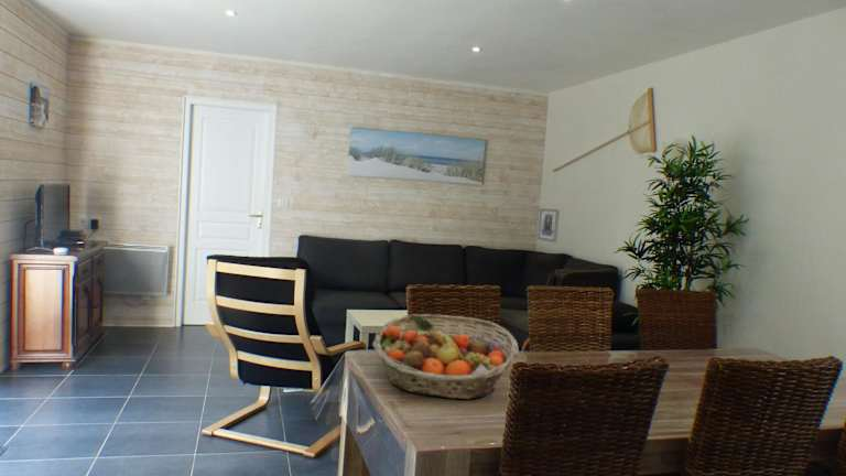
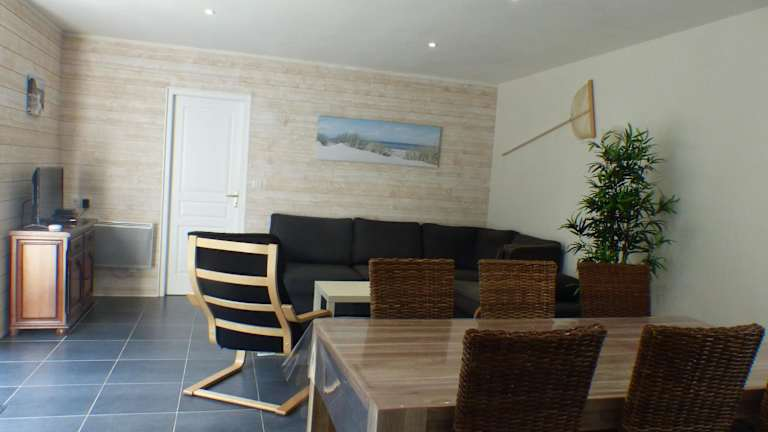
- fruit basket [371,313,520,400]
- wall art [536,207,561,244]
